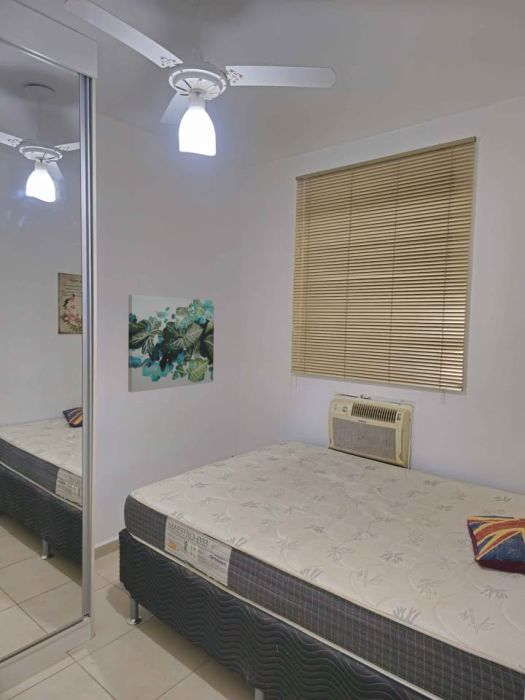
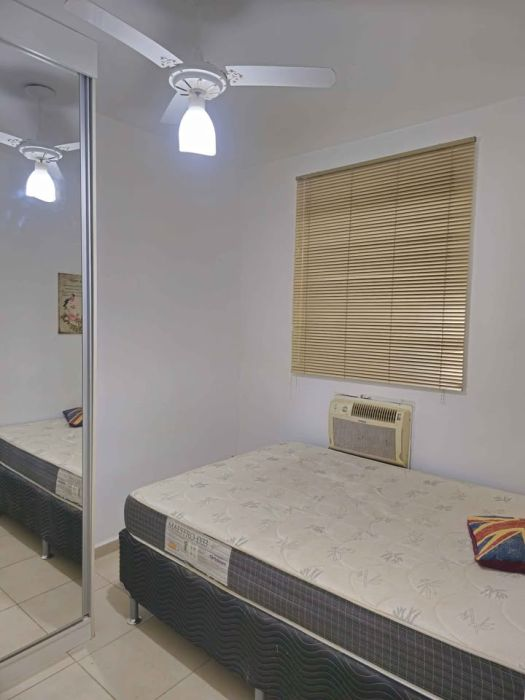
- wall art [127,294,215,393]
